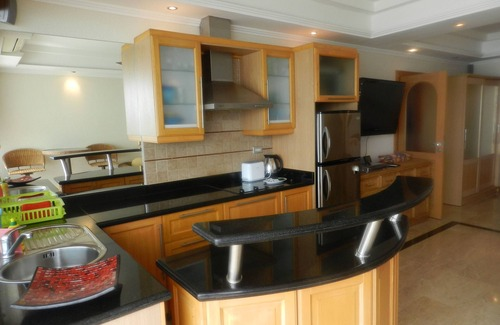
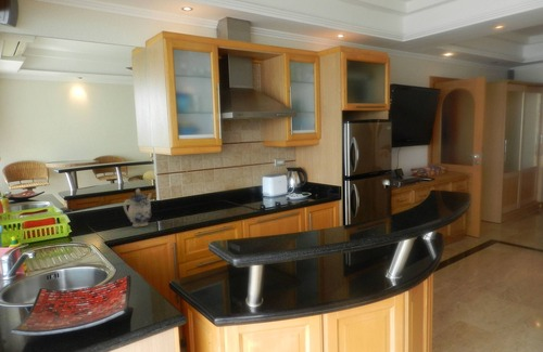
+ teapot [123,188,152,227]
